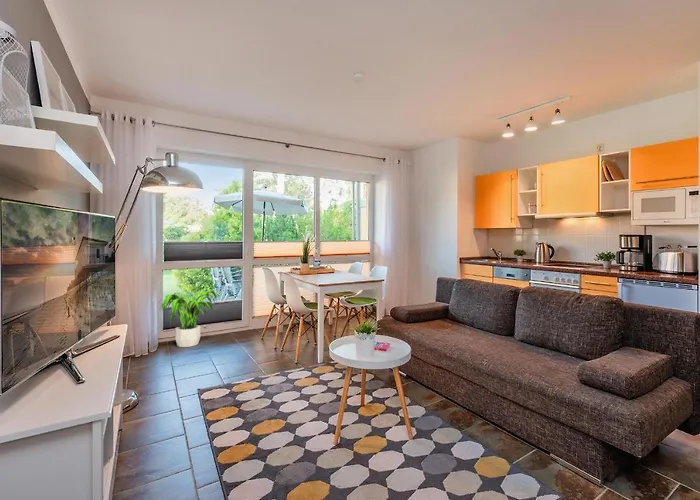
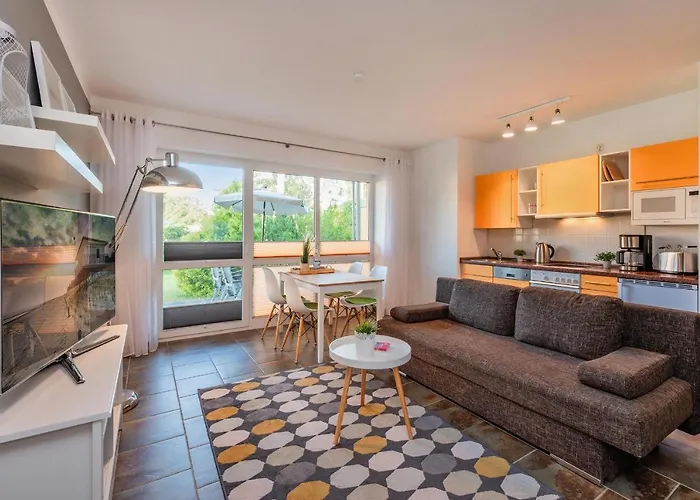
- potted plant [158,289,218,348]
